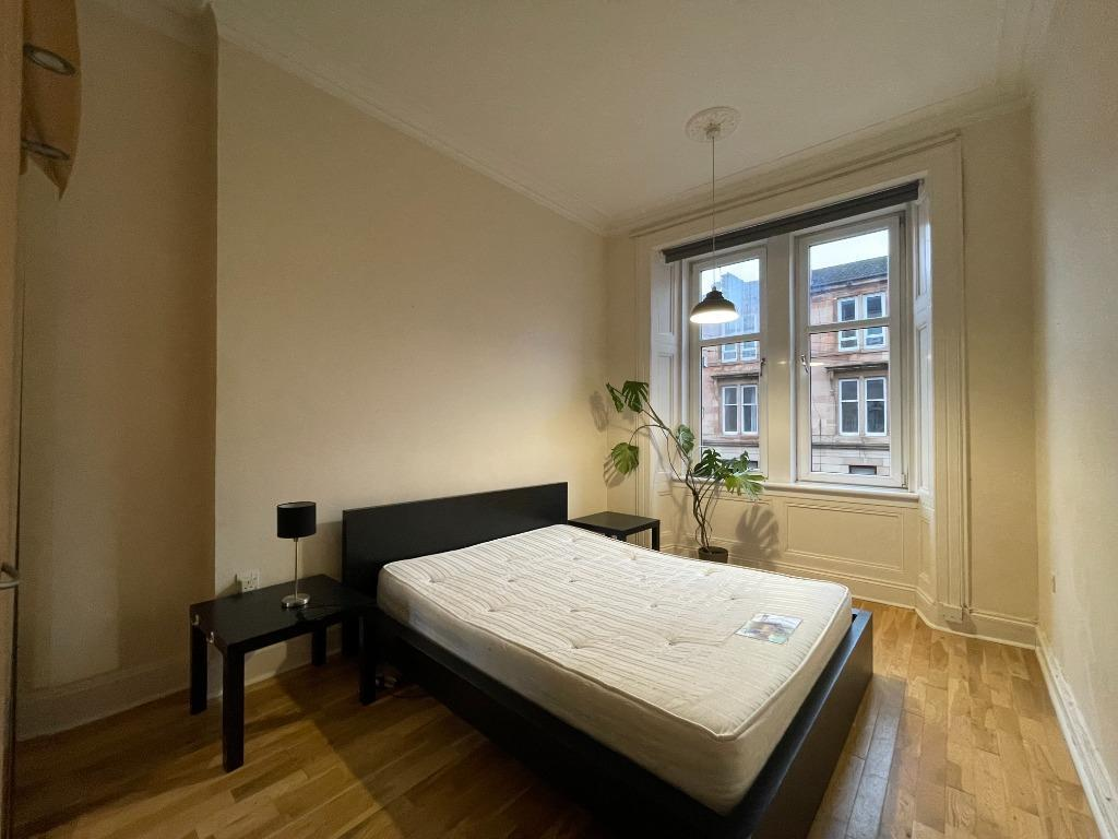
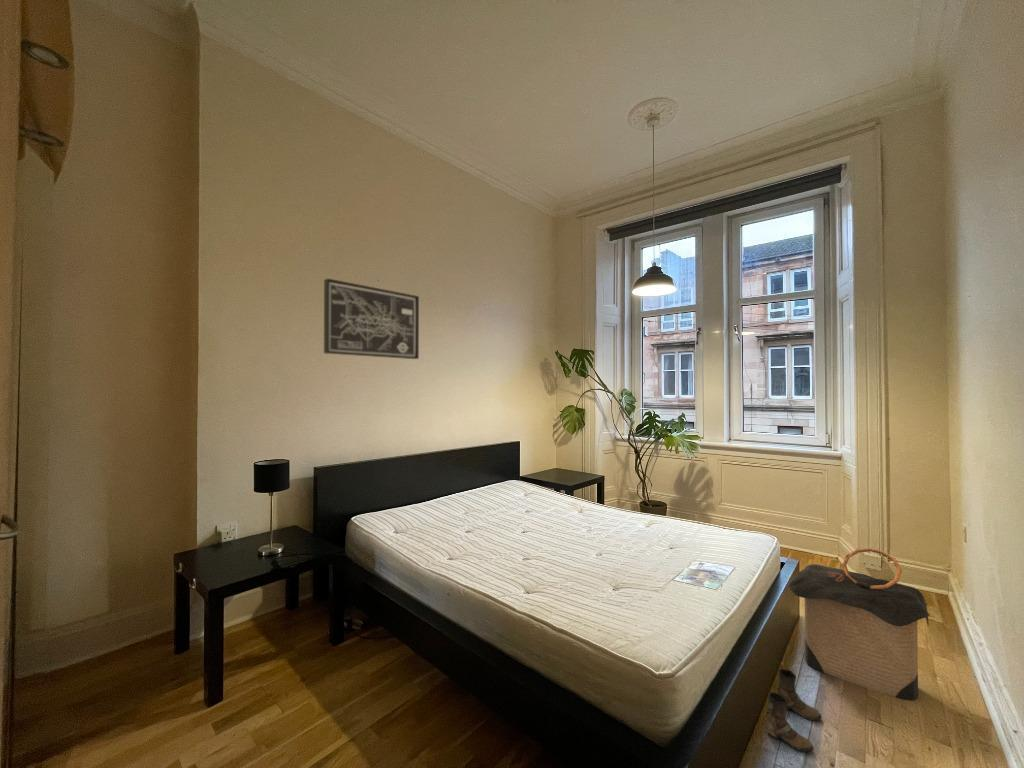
+ boots [765,668,823,753]
+ wall art [323,278,420,360]
+ laundry hamper [788,547,930,702]
